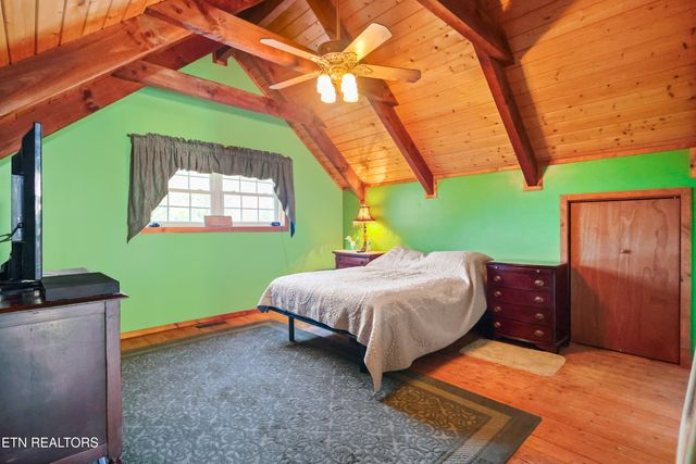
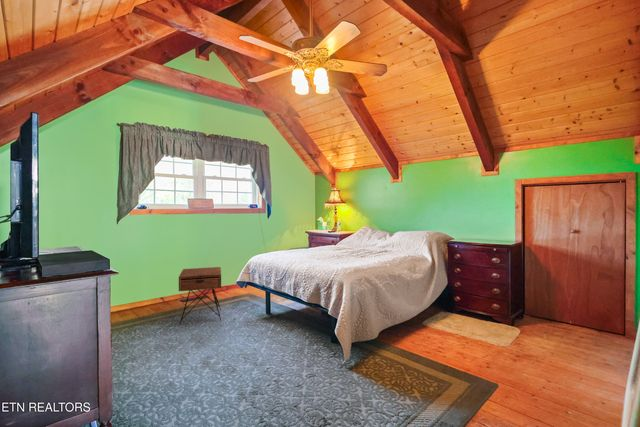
+ nightstand [178,266,222,325]
